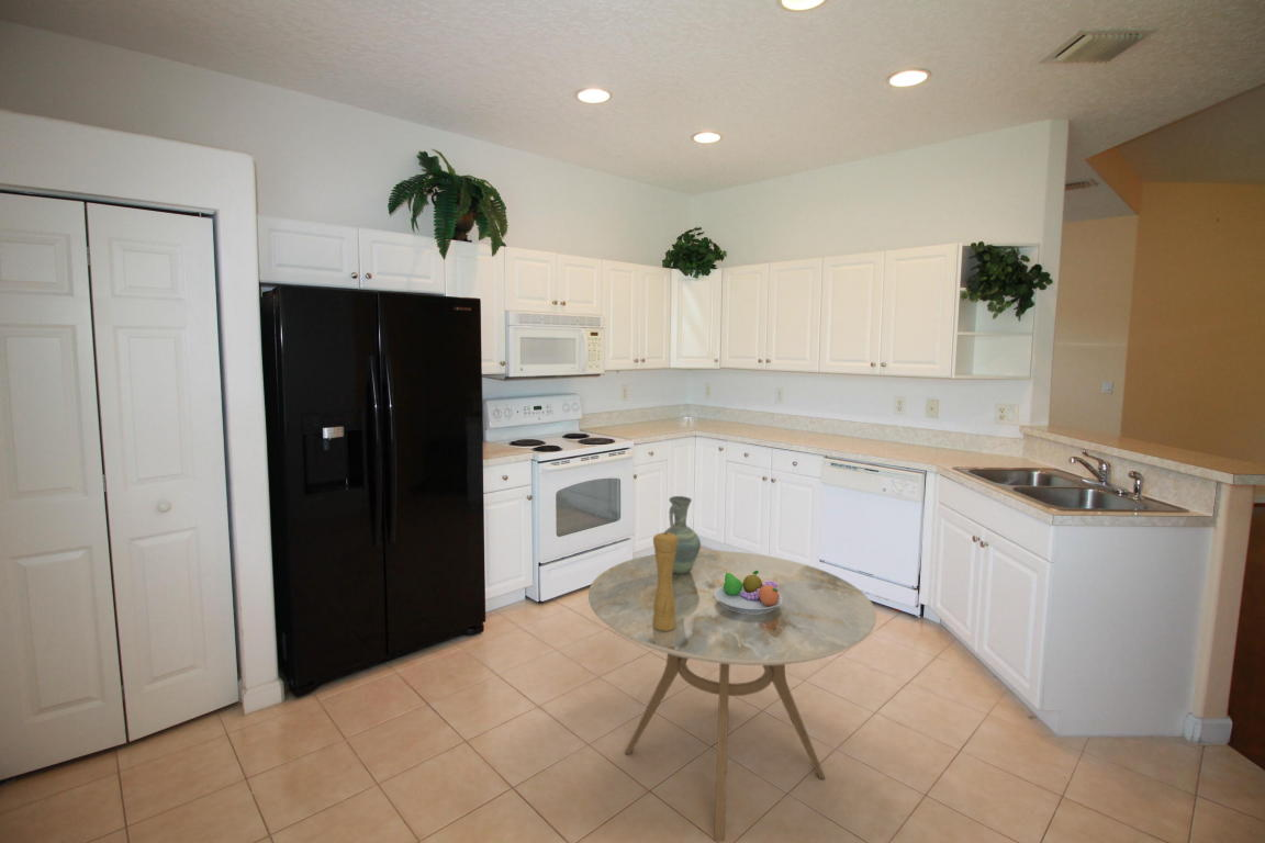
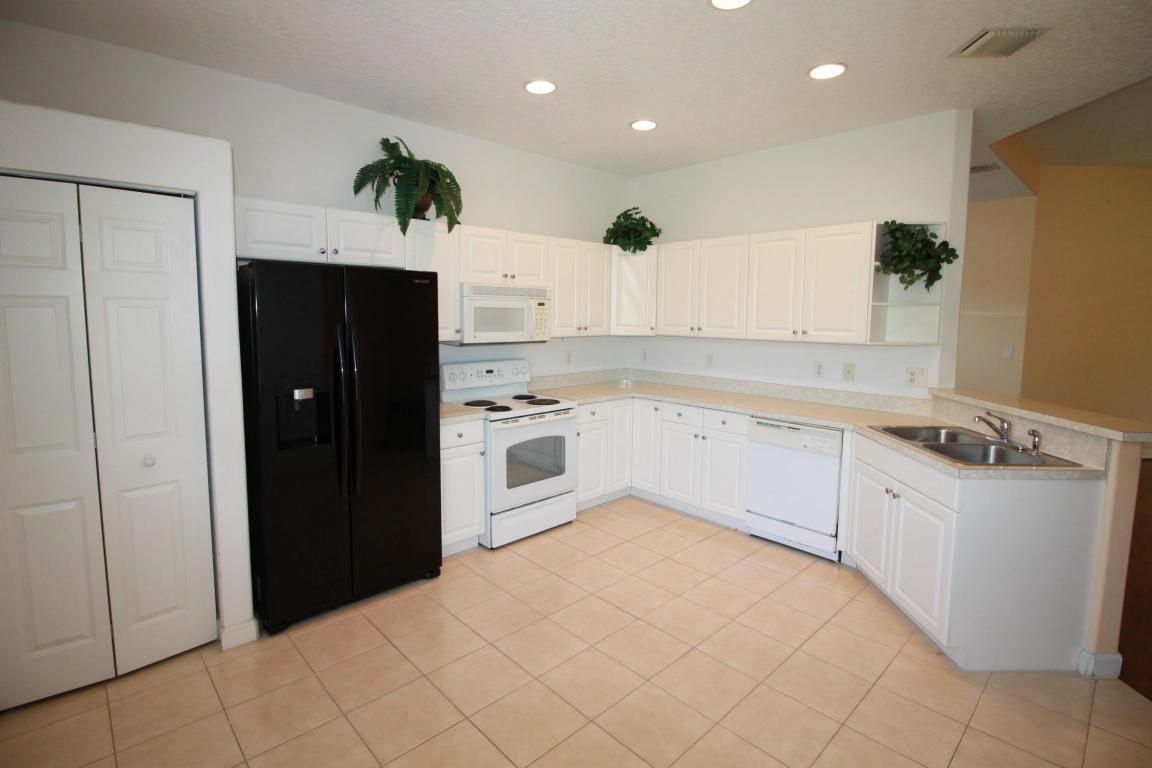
- pepper mill [652,531,678,631]
- fruit bowl [715,570,782,614]
- dining table [587,550,877,841]
- pitcher [663,495,702,574]
